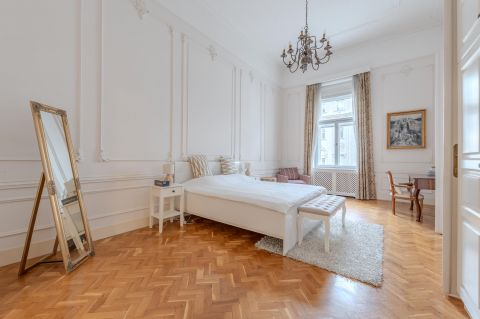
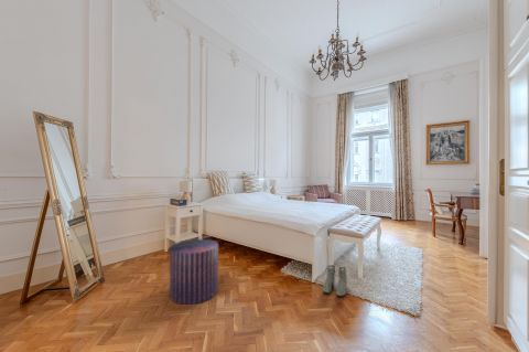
+ boots [322,264,348,297]
+ stool [169,238,219,306]
